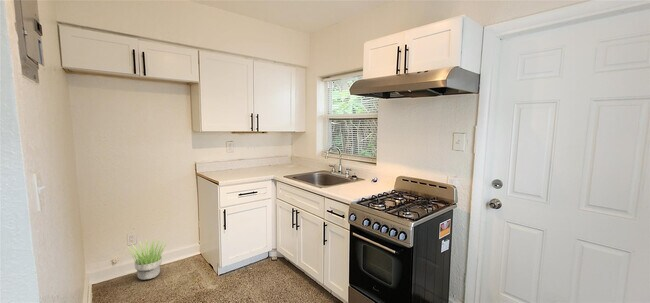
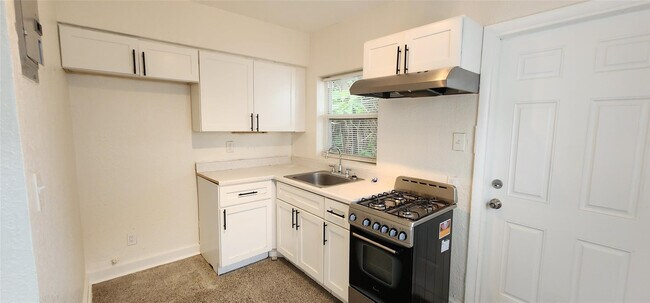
- potted plant [124,237,170,281]
